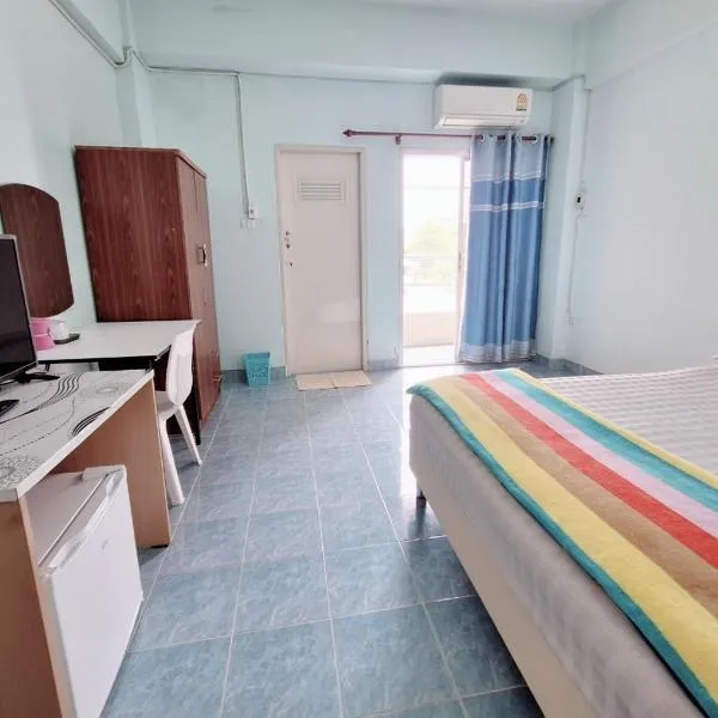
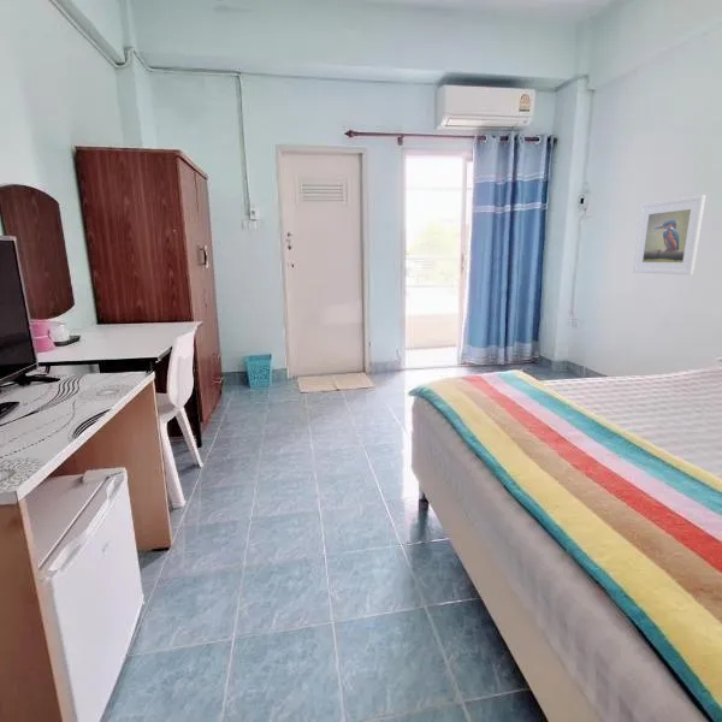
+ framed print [632,194,708,276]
